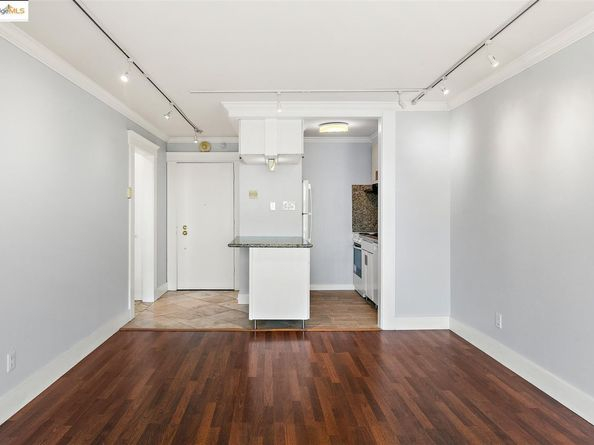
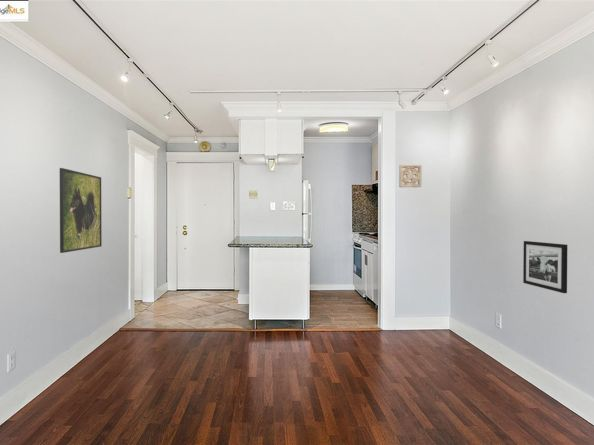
+ wall ornament [398,163,423,188]
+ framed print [59,167,103,254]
+ picture frame [522,240,568,294]
